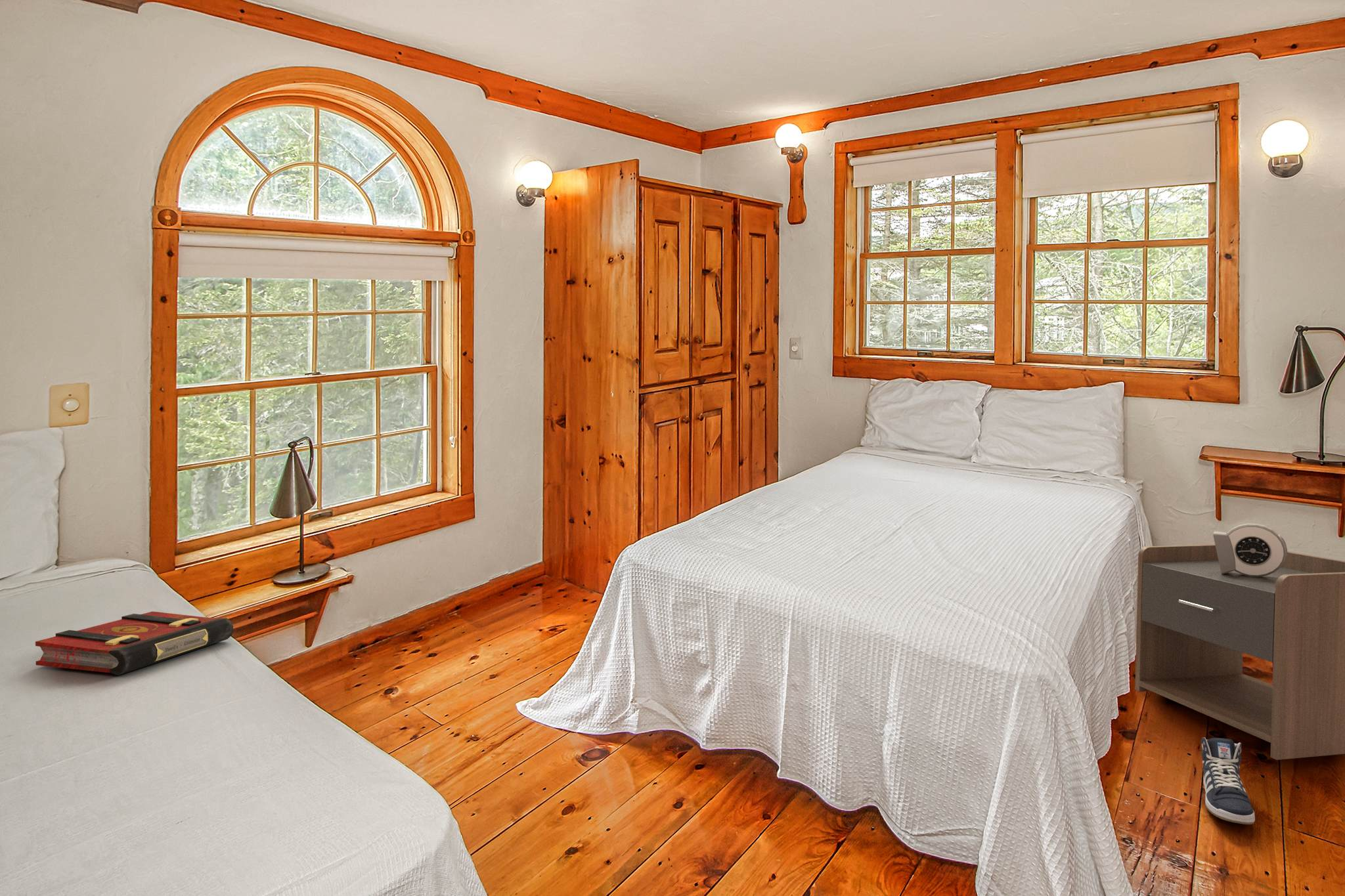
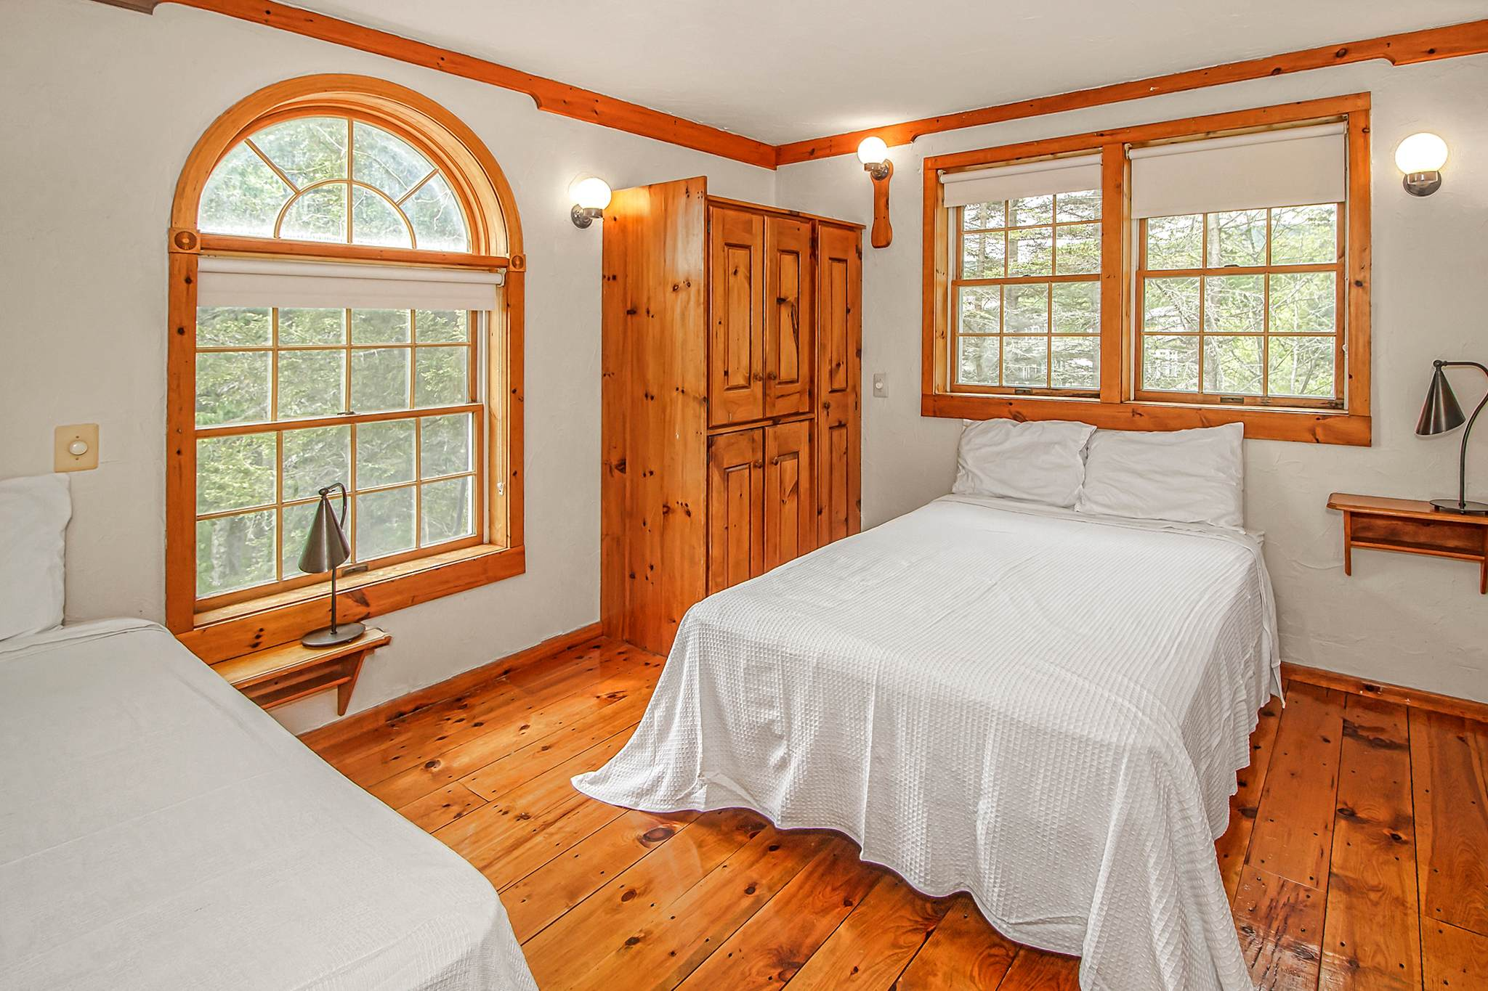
- sneaker [1201,736,1256,825]
- alarm clock [1212,523,1288,577]
- nightstand [1134,544,1345,761]
- book [35,610,234,676]
